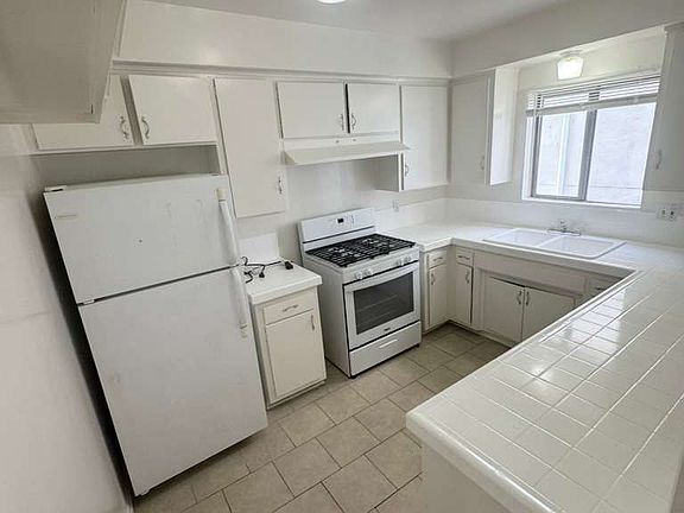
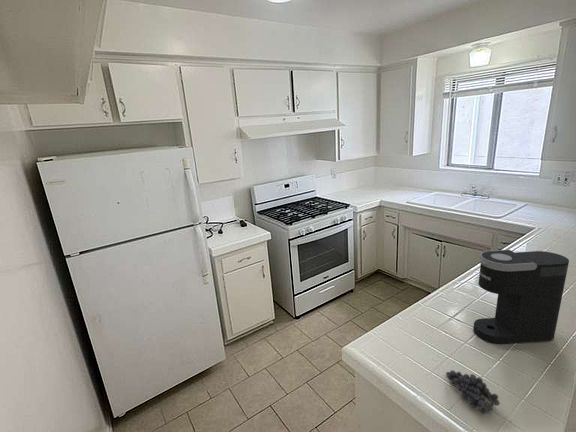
+ fruit [445,369,501,415]
+ coffee maker [472,249,570,345]
